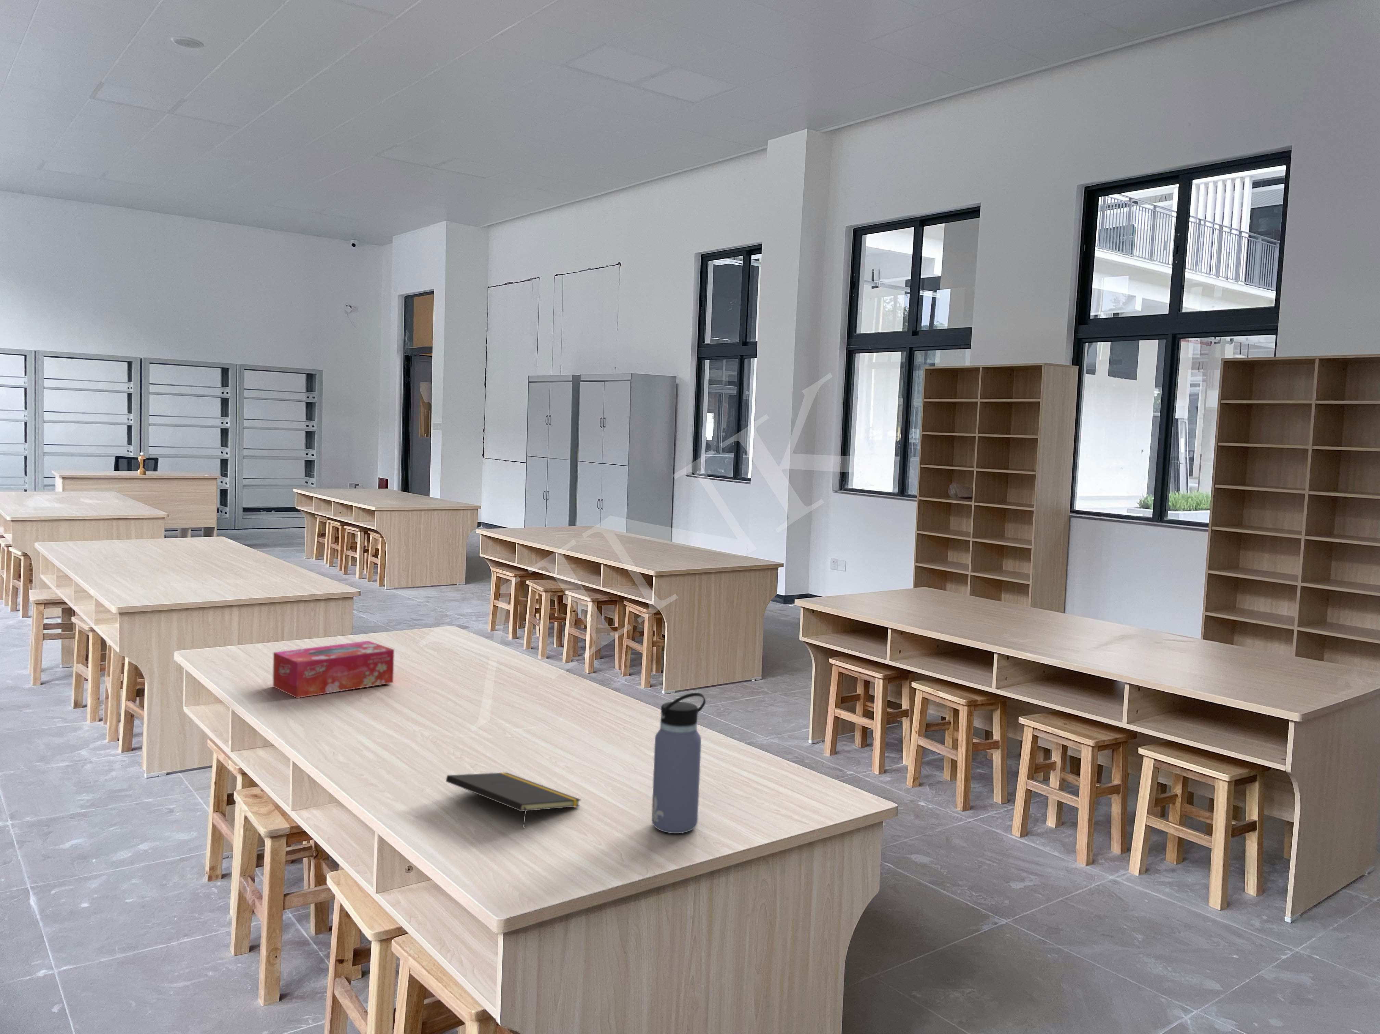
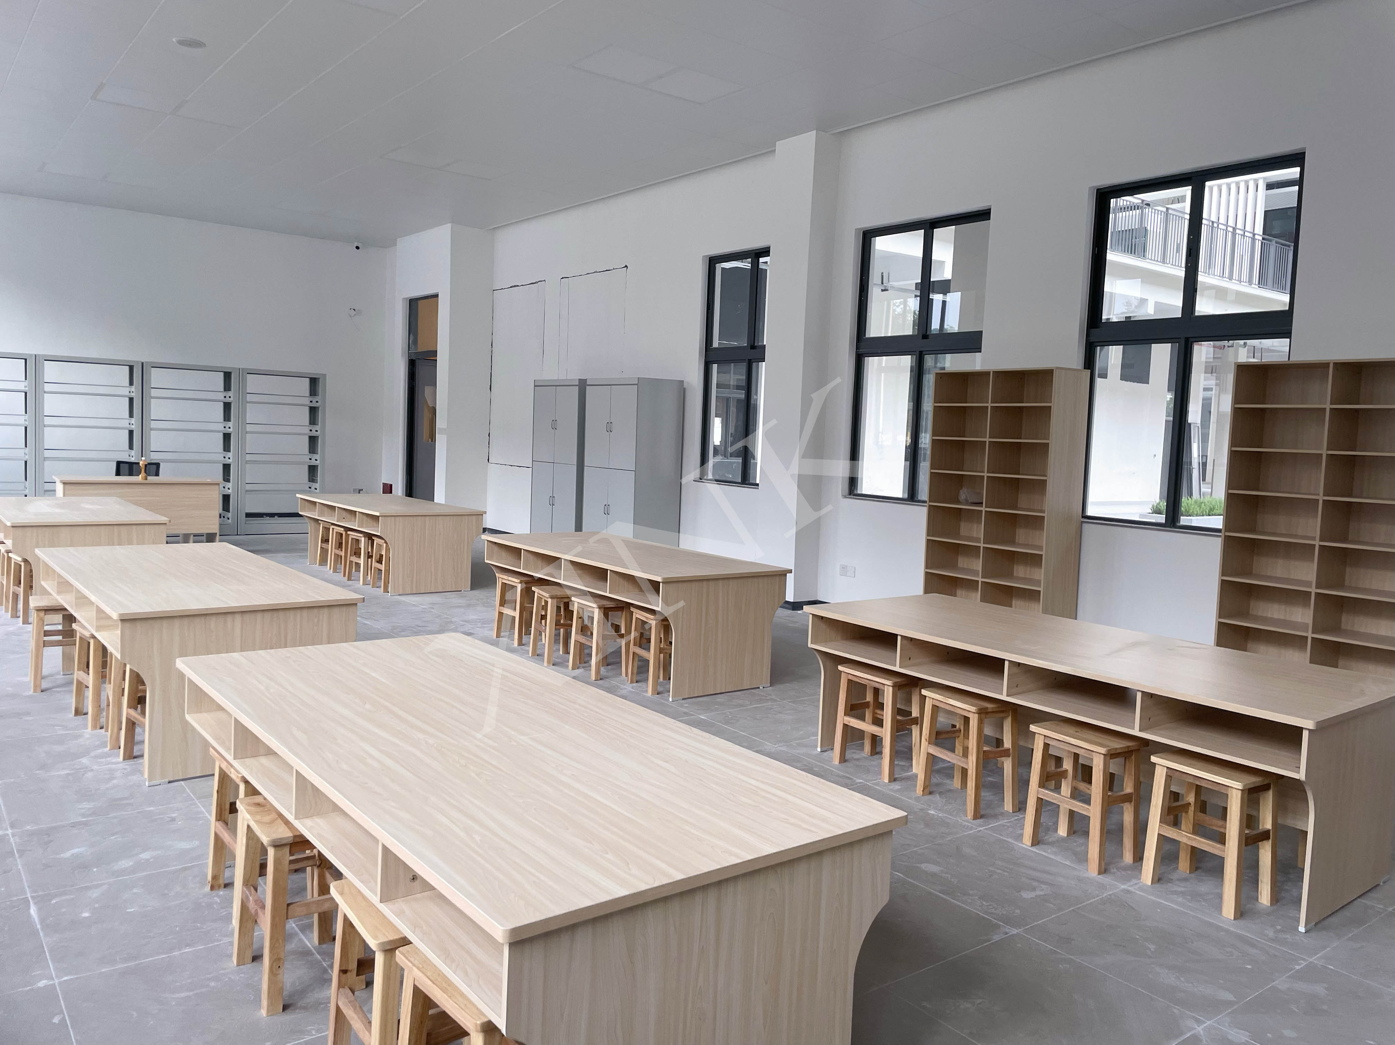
- notepad [446,772,581,829]
- water bottle [651,692,706,834]
- tissue box [273,641,394,698]
